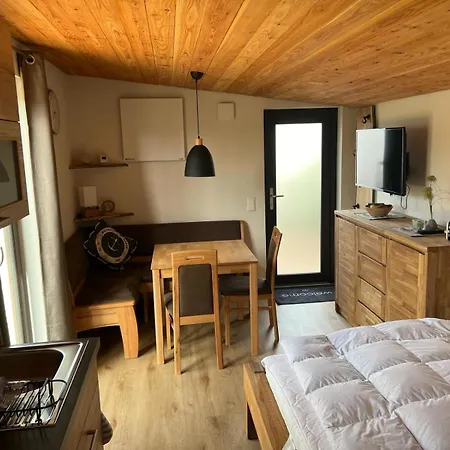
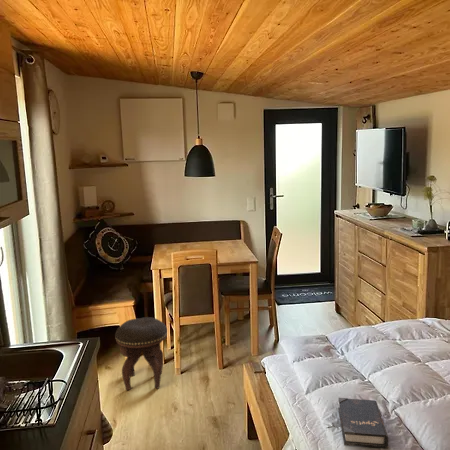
+ footstool [114,316,168,391]
+ hardback book [337,397,389,449]
